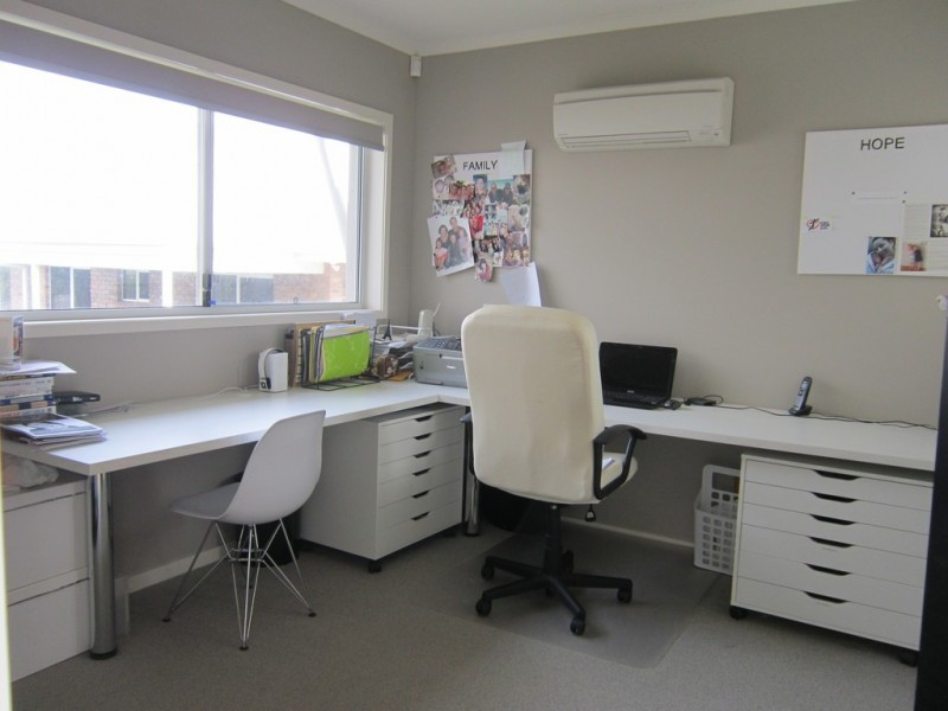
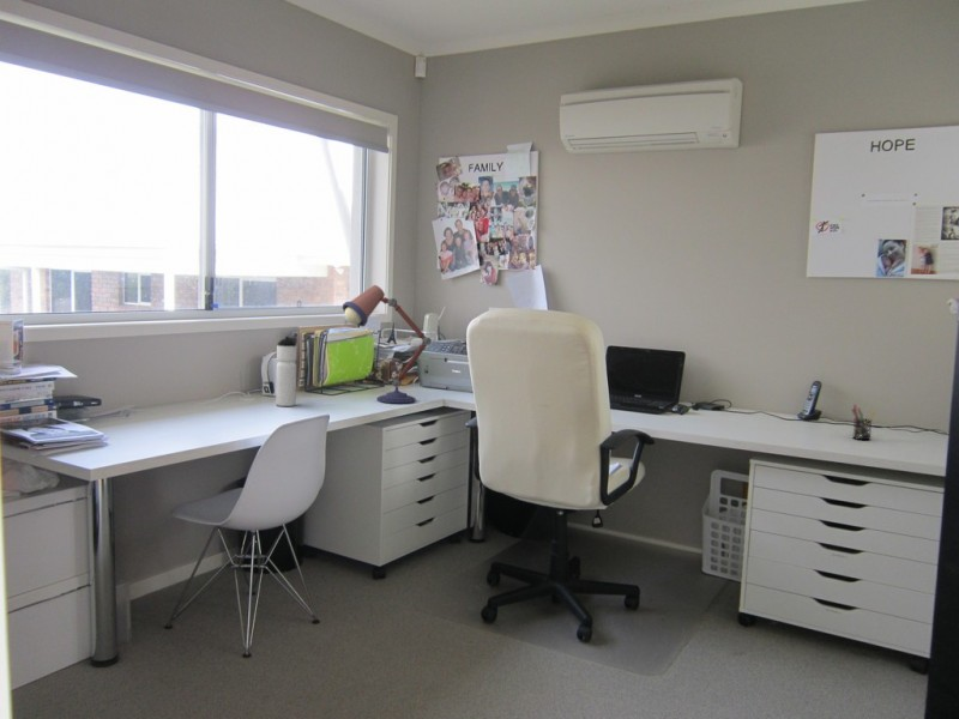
+ pen holder [851,404,877,441]
+ water bottle [275,336,298,407]
+ desk lamp [342,284,433,404]
